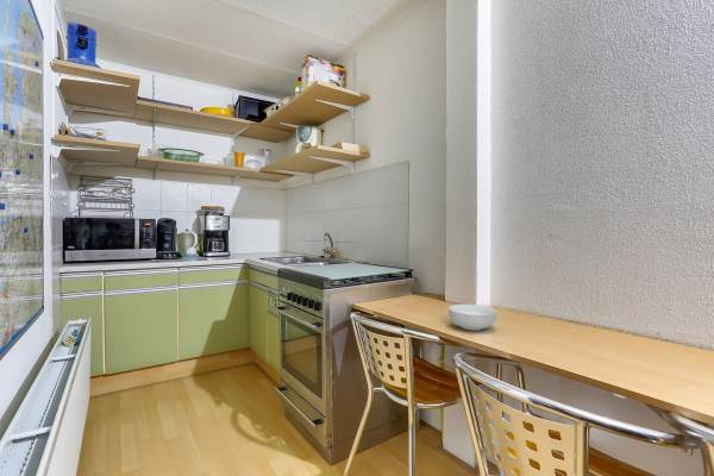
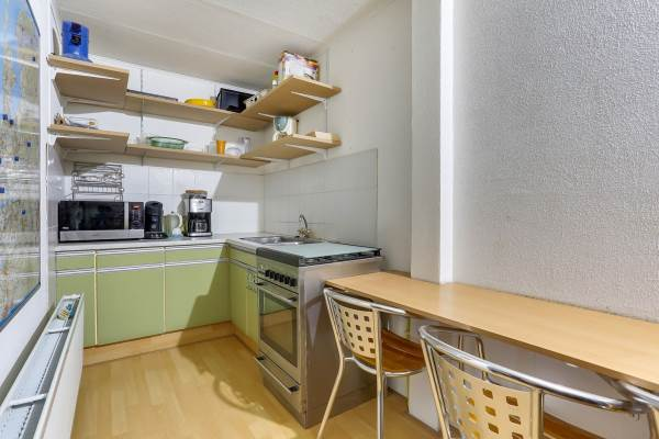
- cereal bowl [447,303,497,332]
